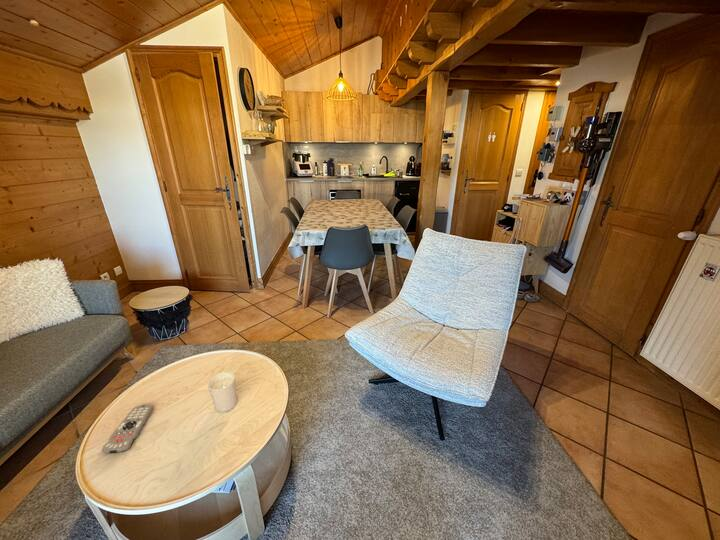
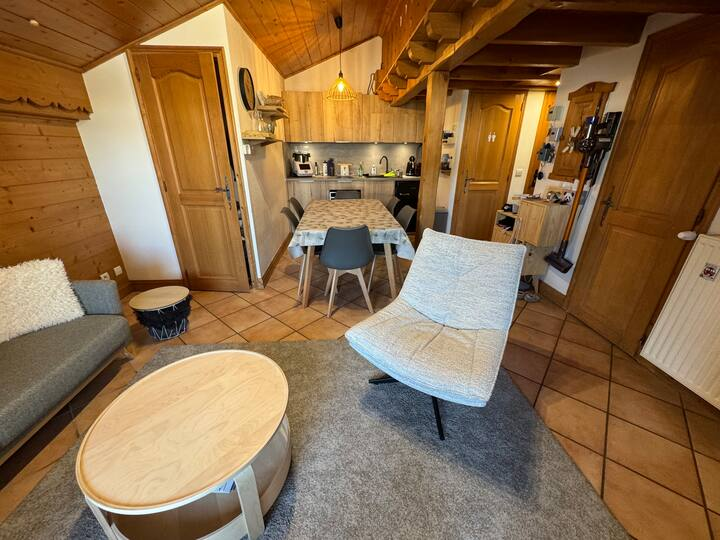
- candle holder [207,371,238,413]
- remote control [100,403,154,454]
